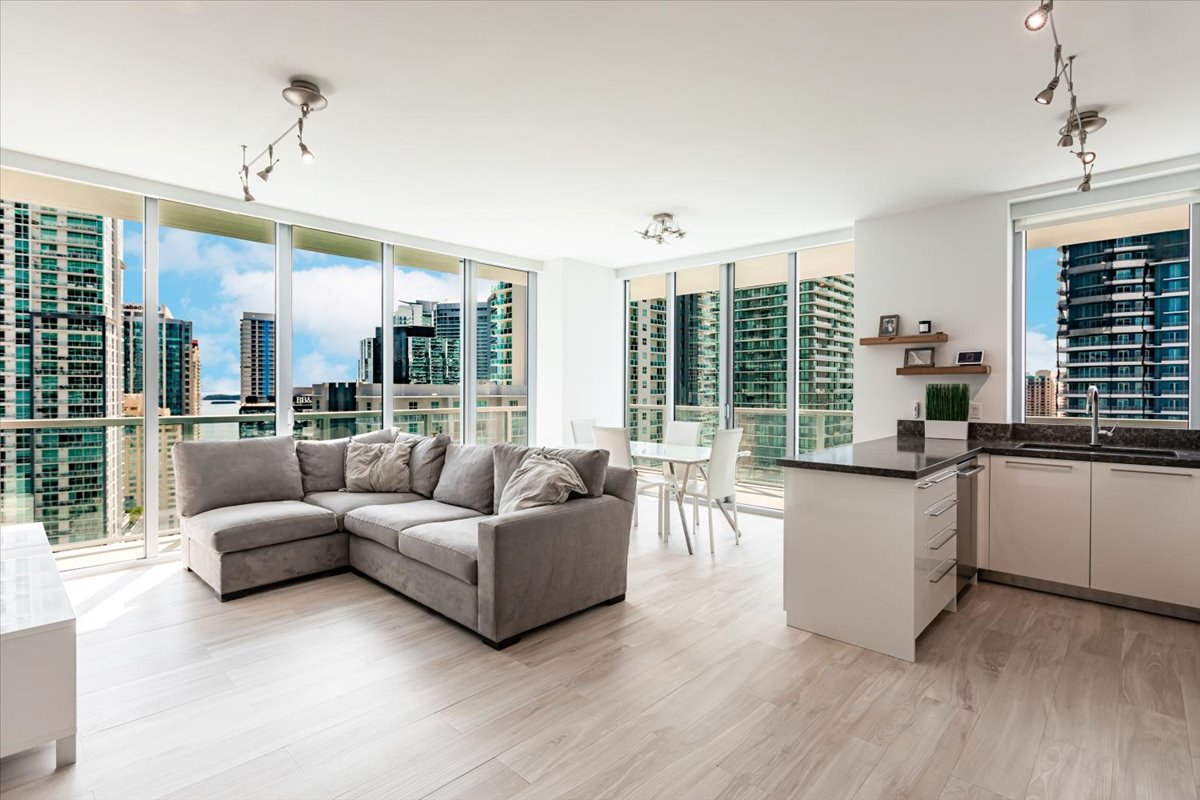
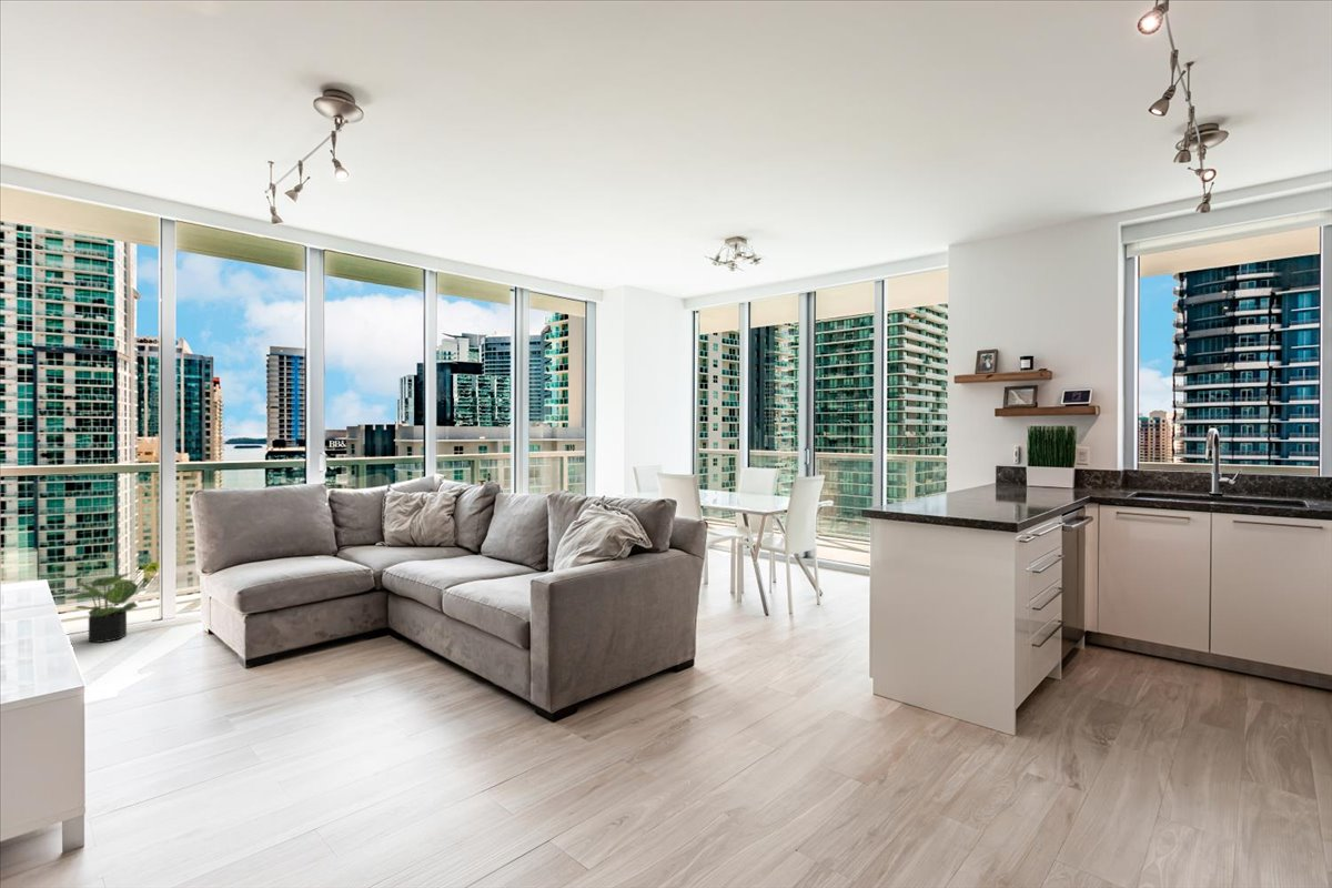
+ potted plant [60,572,139,644]
